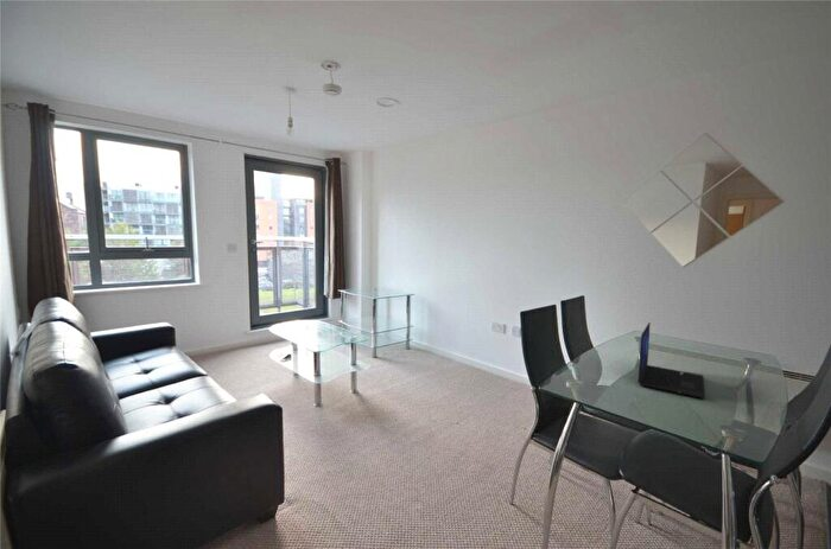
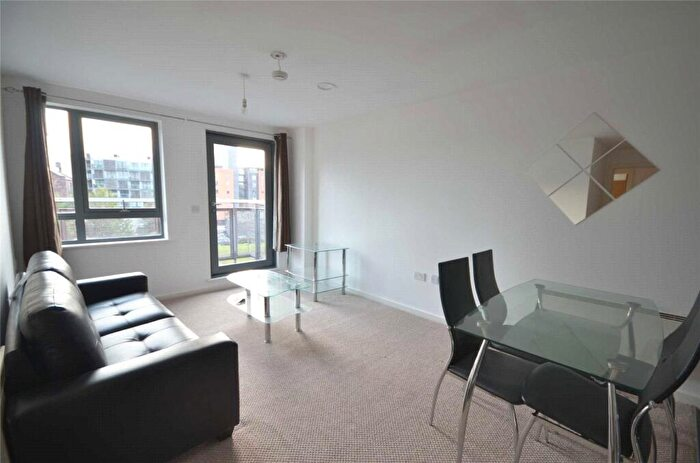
- laptop [636,321,705,400]
